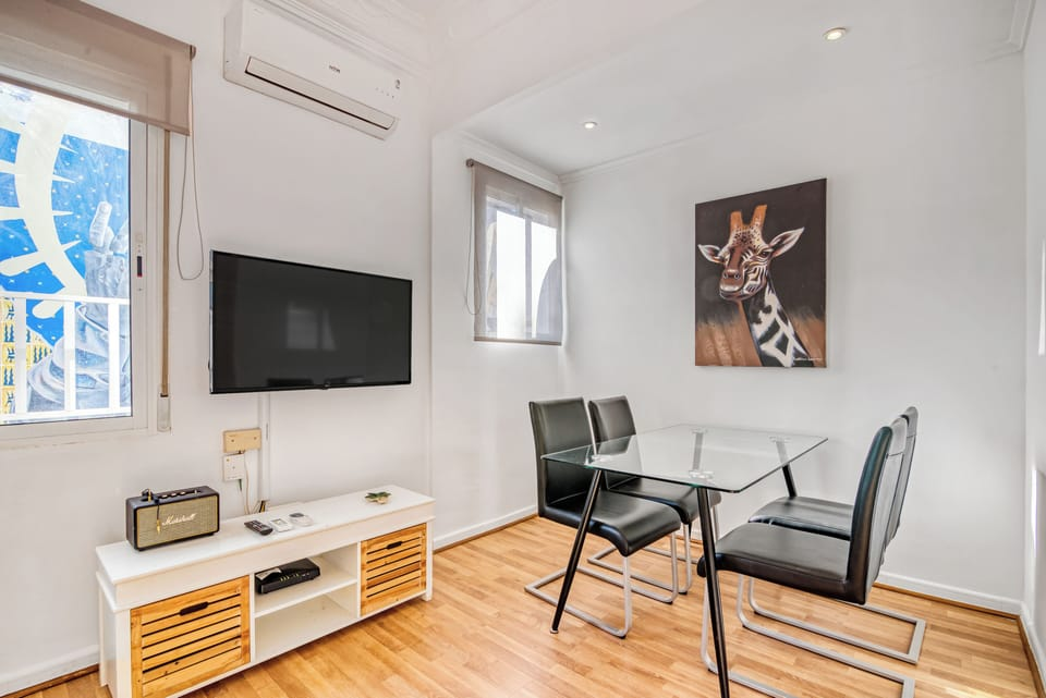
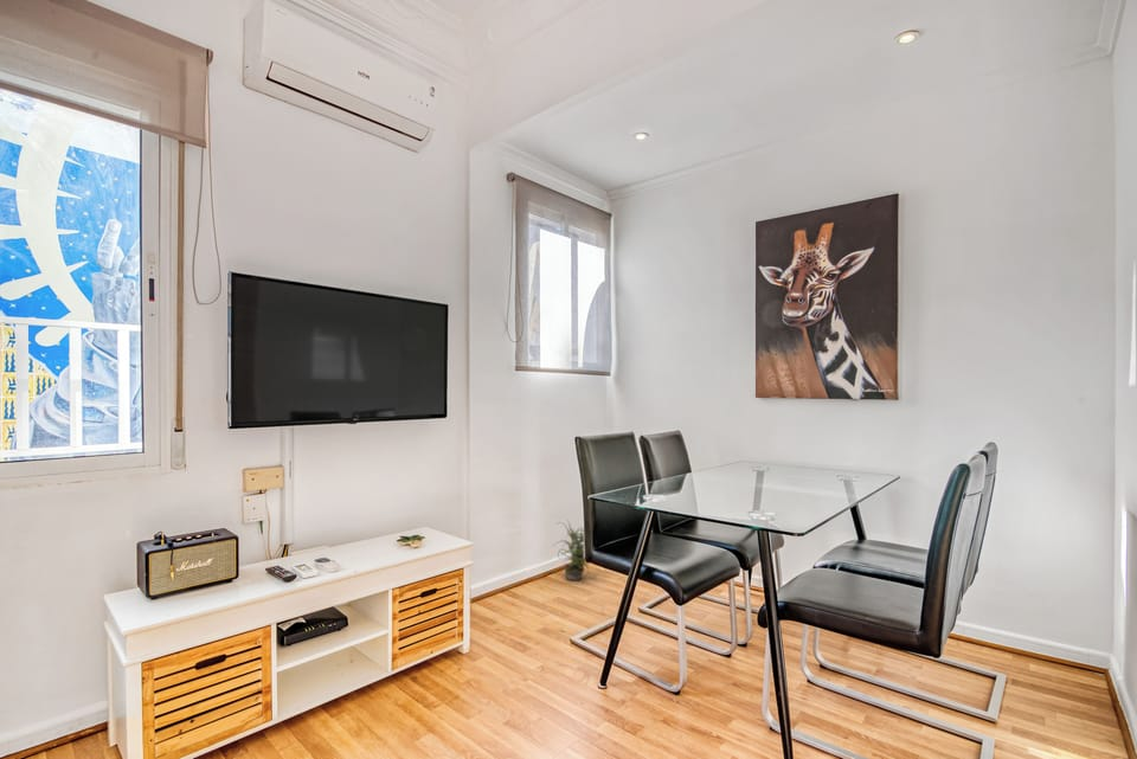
+ potted plant [553,519,591,581]
